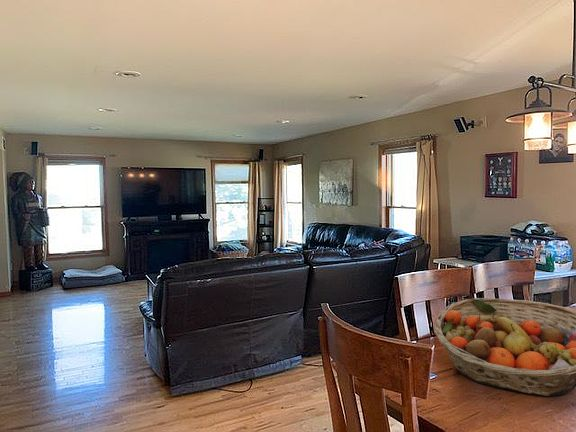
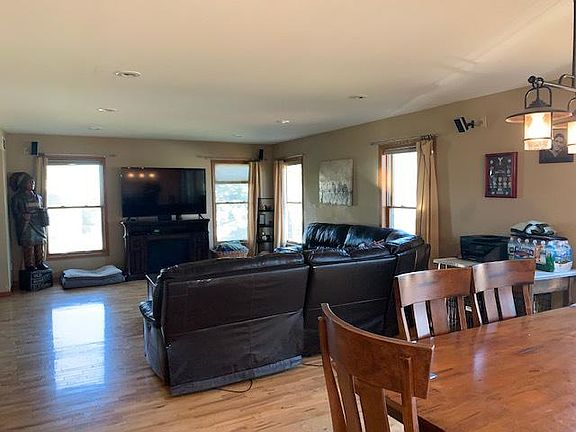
- fruit basket [433,297,576,397]
